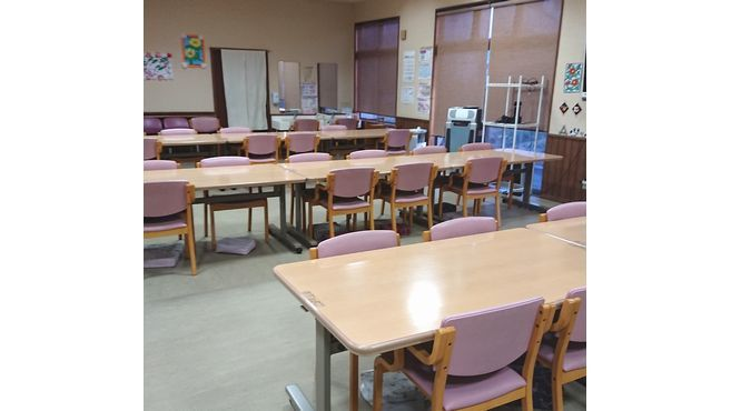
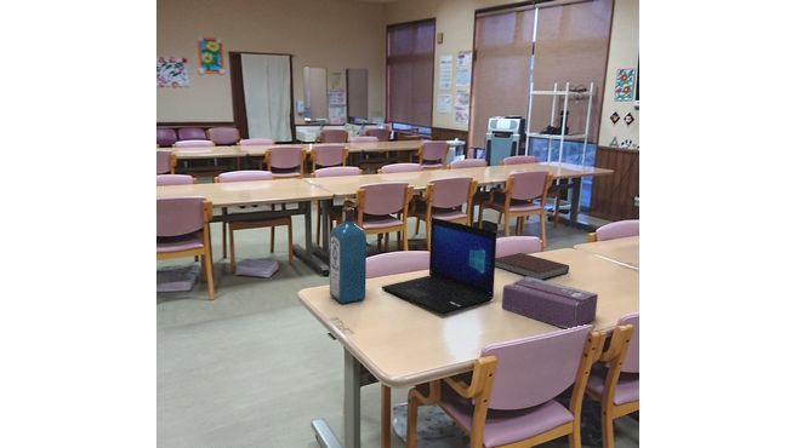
+ laptop [380,217,497,315]
+ notebook [495,252,570,281]
+ liquor [329,206,368,304]
+ tissue box [501,276,599,329]
